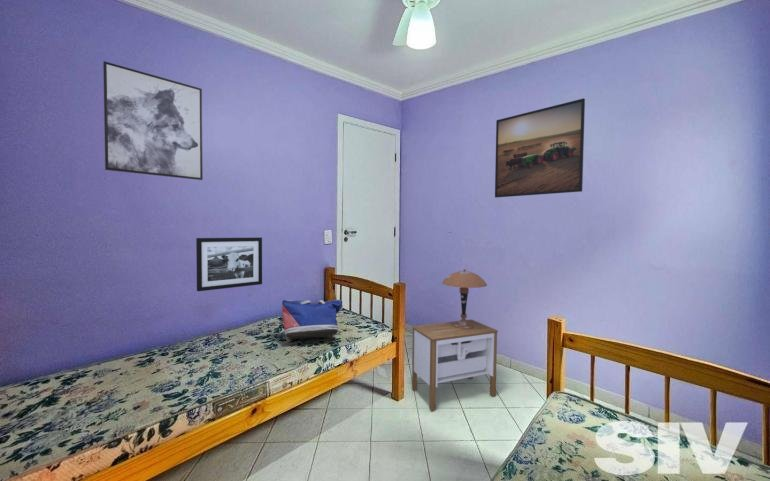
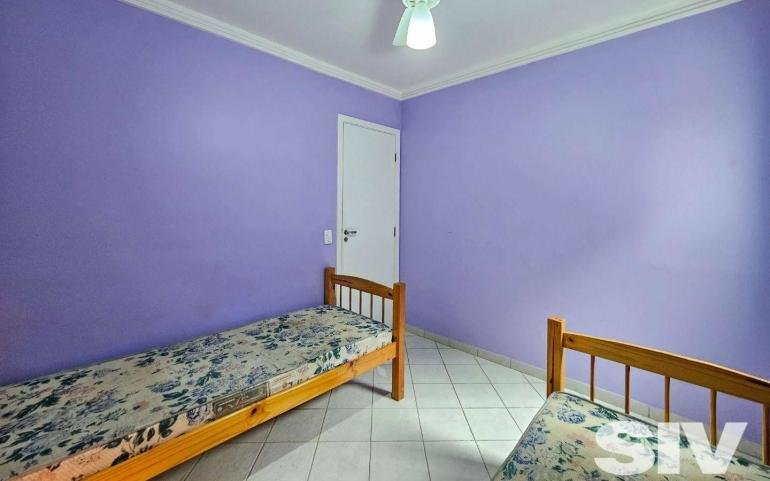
- table lamp [441,268,488,329]
- tote bag [281,299,344,340]
- wall art [102,60,204,181]
- picture frame [195,237,263,292]
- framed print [494,97,586,198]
- nightstand [411,319,499,411]
